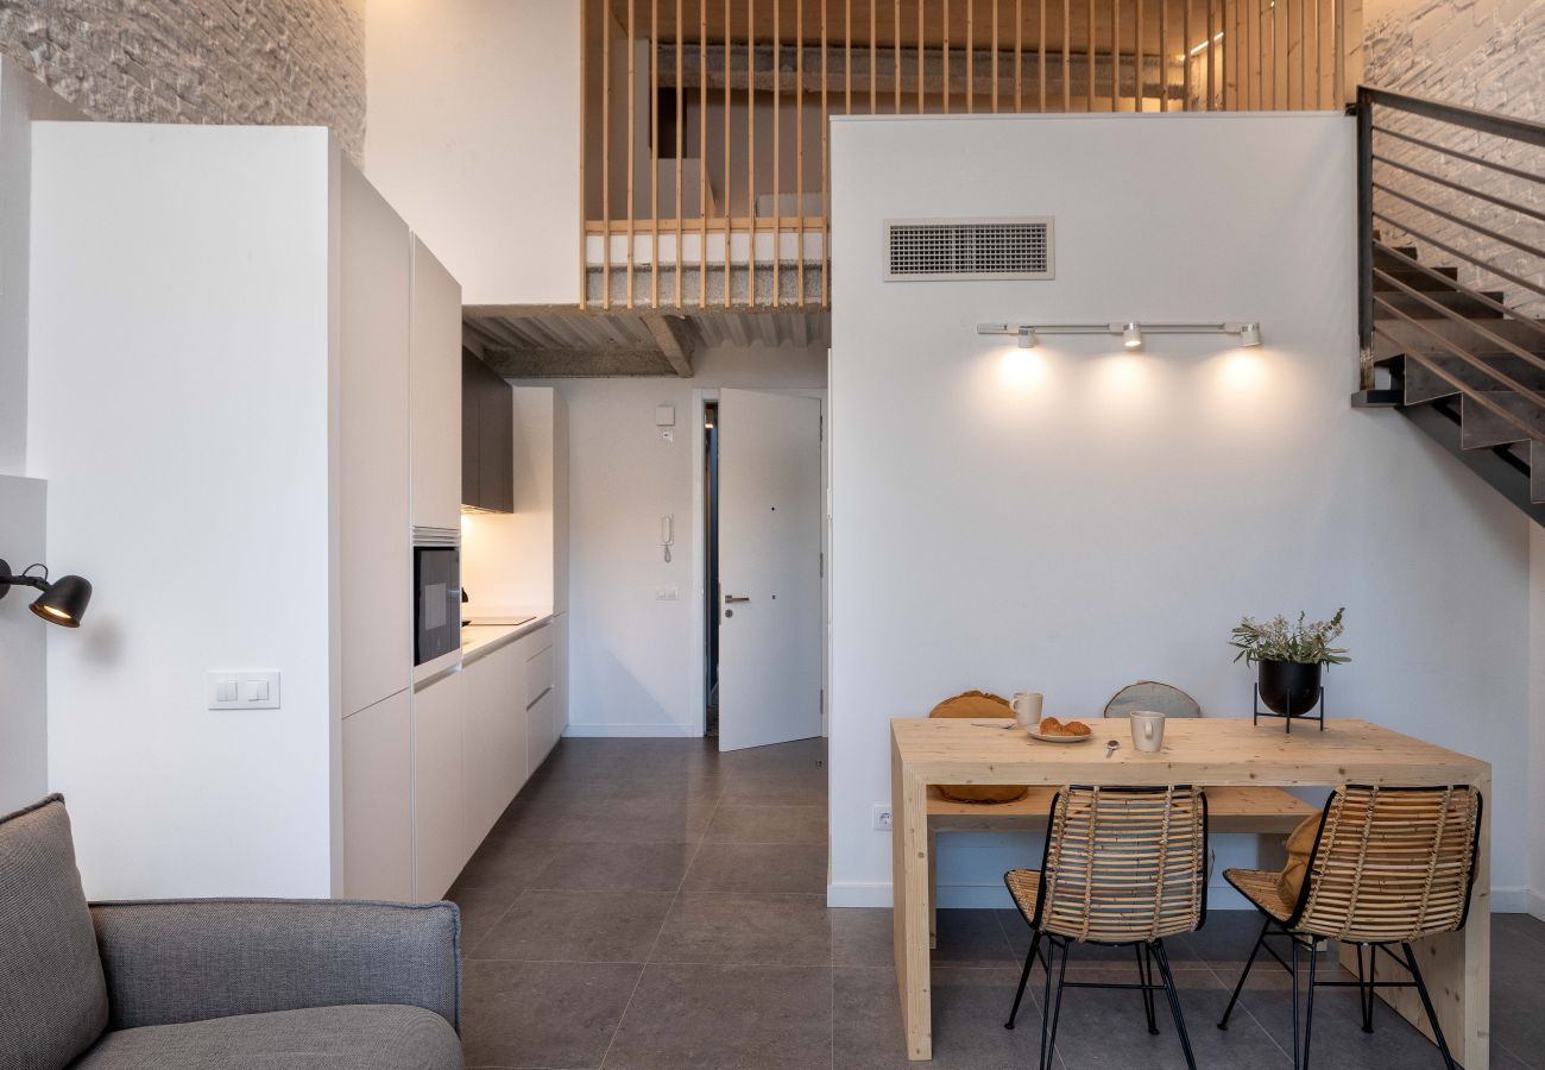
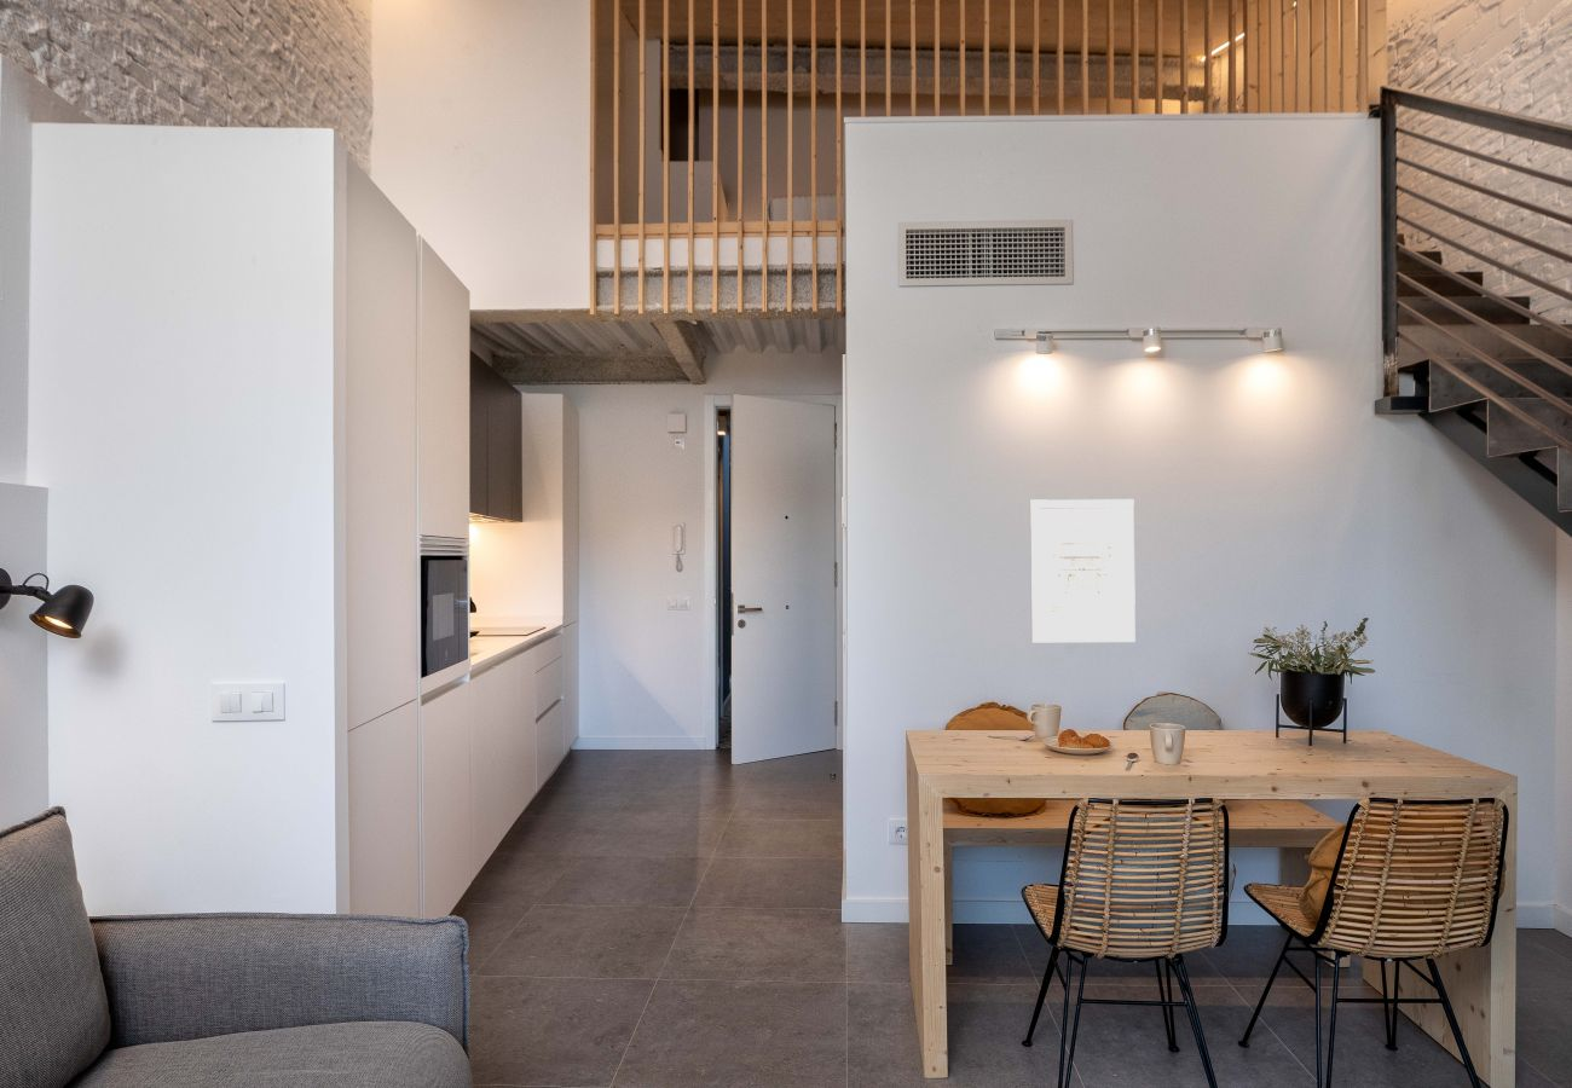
+ wall art [1029,498,1137,643]
